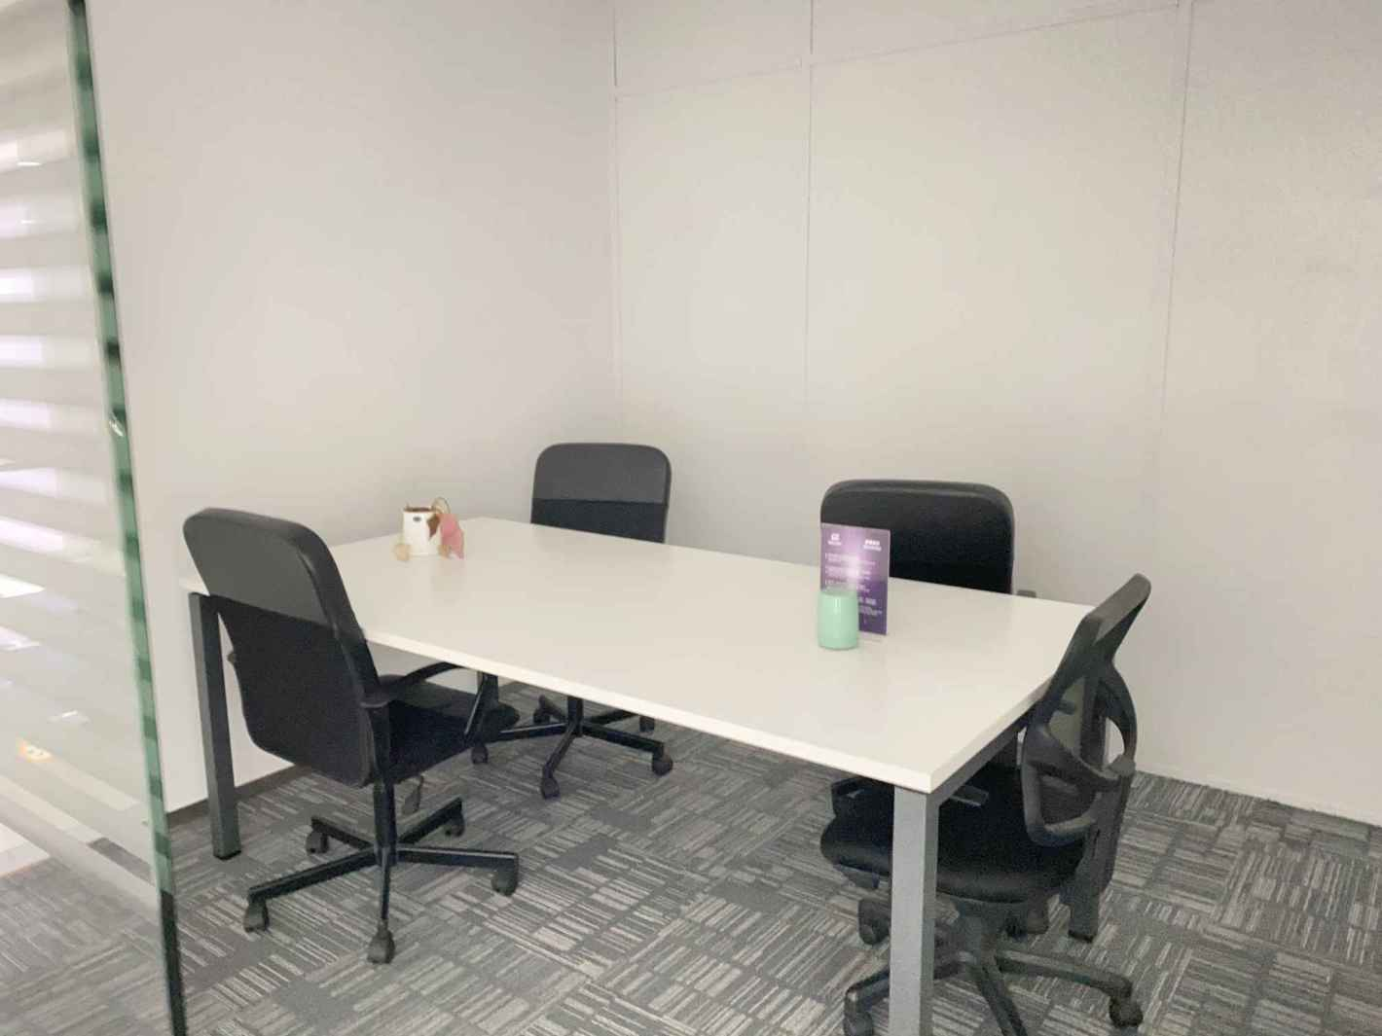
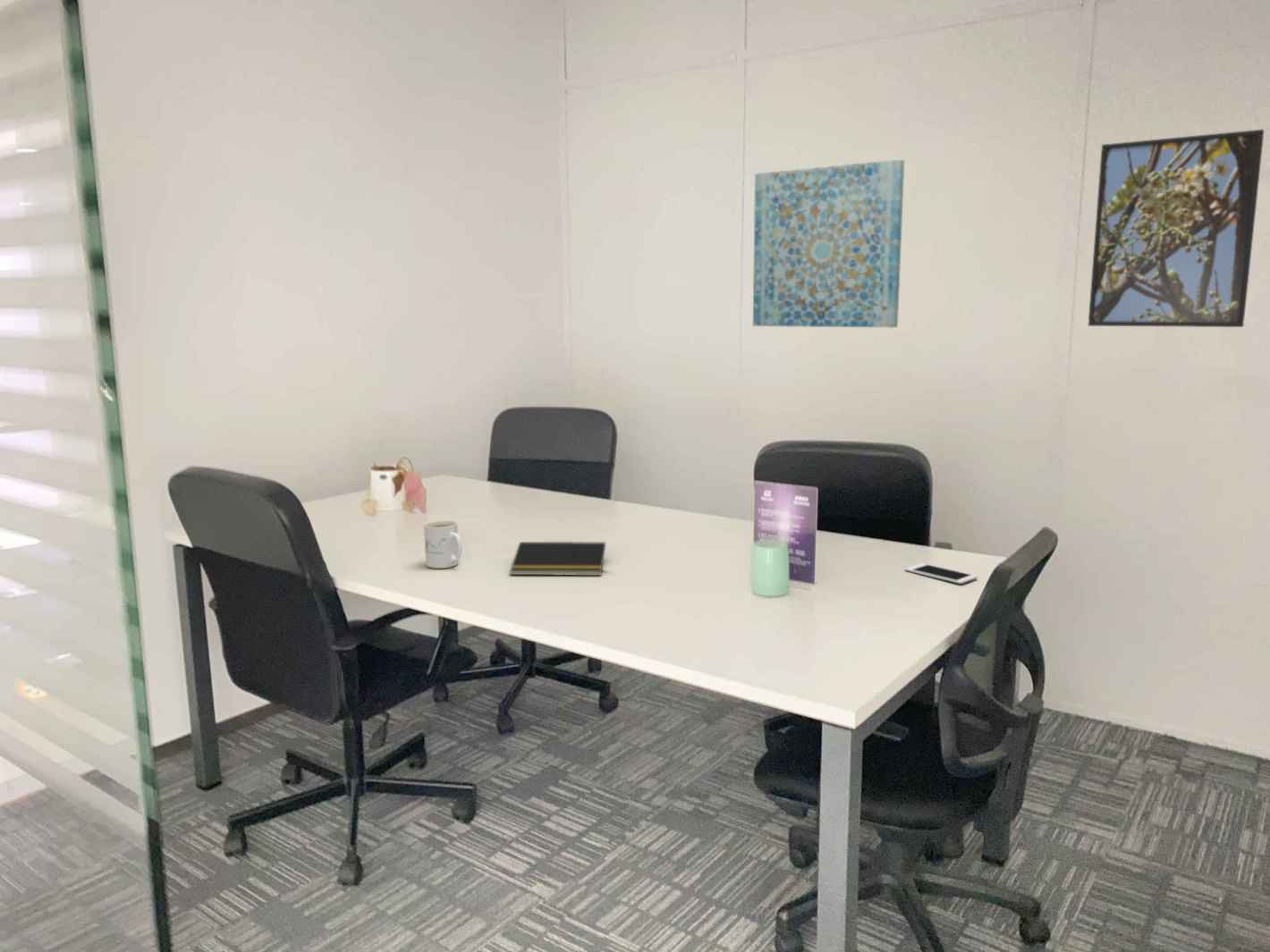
+ mug [423,519,463,569]
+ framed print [1088,129,1265,328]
+ notepad [509,541,606,577]
+ cell phone [904,562,978,585]
+ wall art [752,158,905,328]
